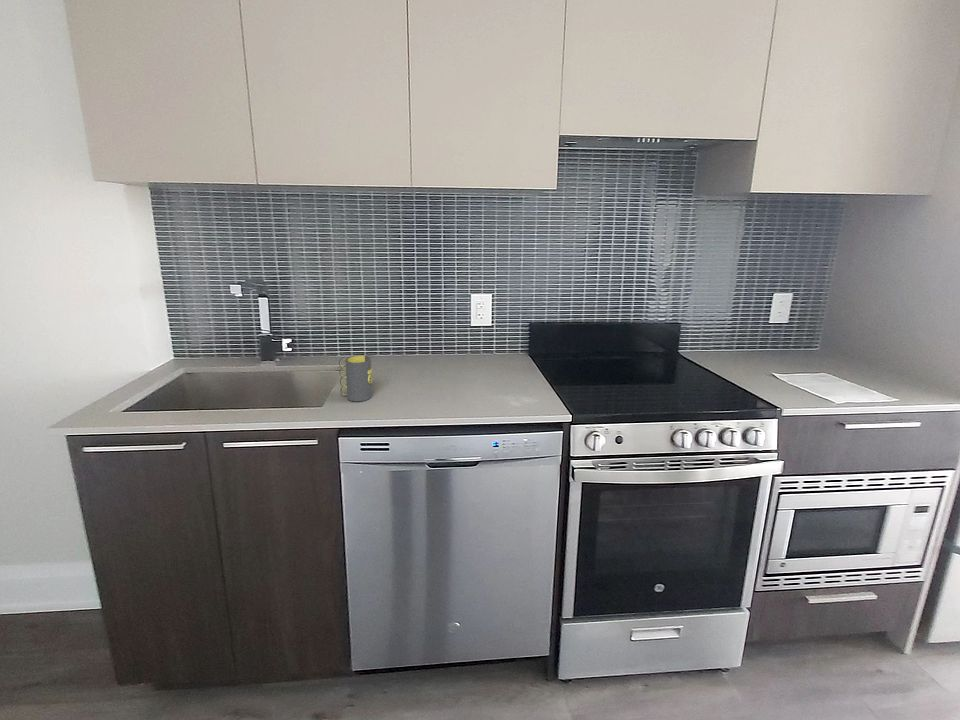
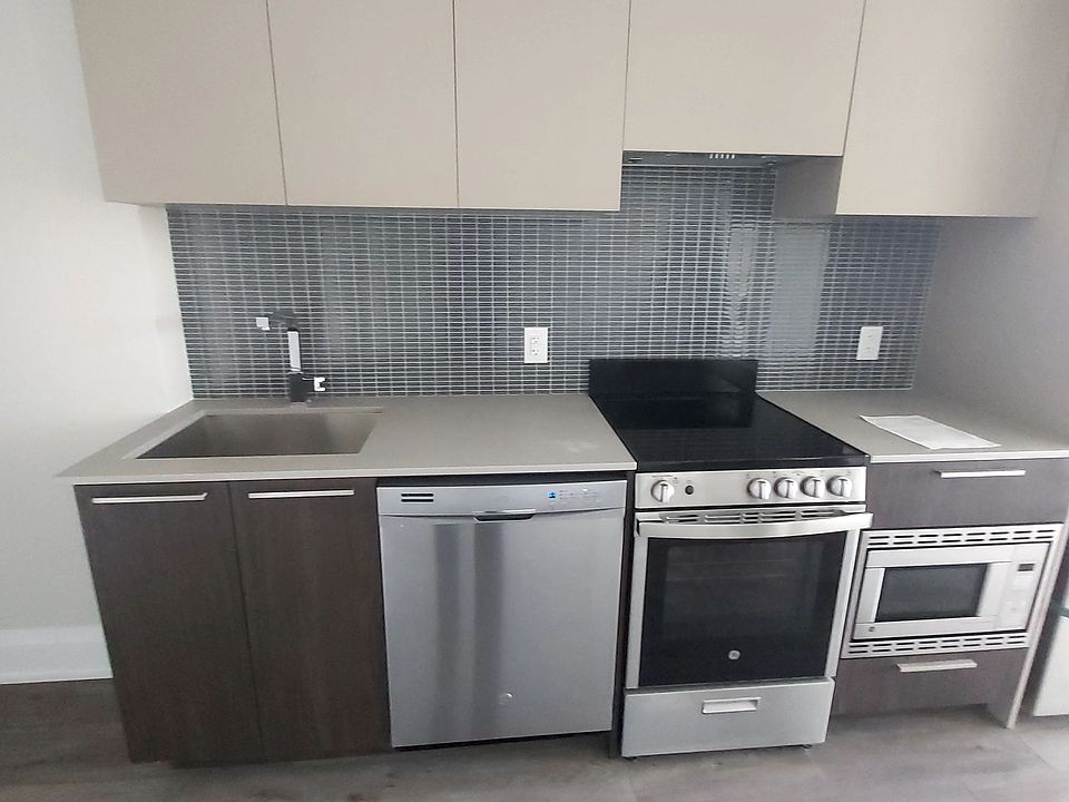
- mug [338,354,373,402]
